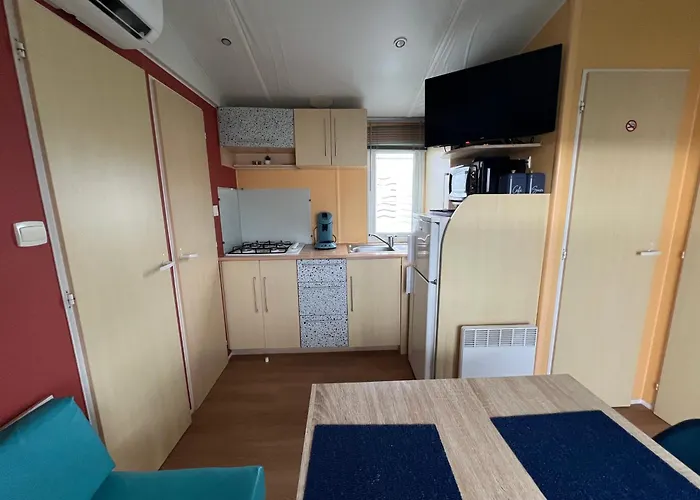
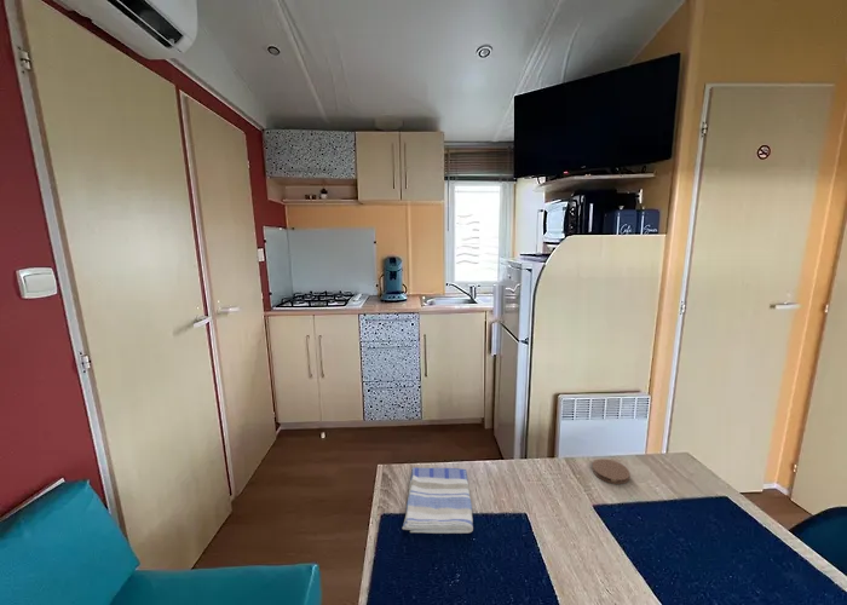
+ coaster [590,457,632,485]
+ dish towel [401,466,474,535]
